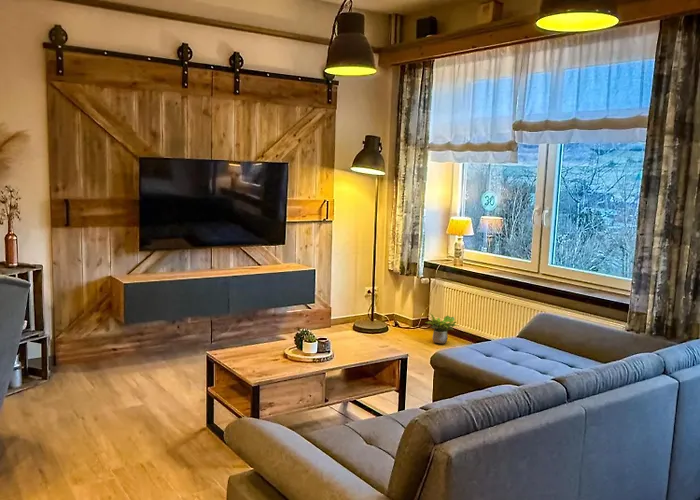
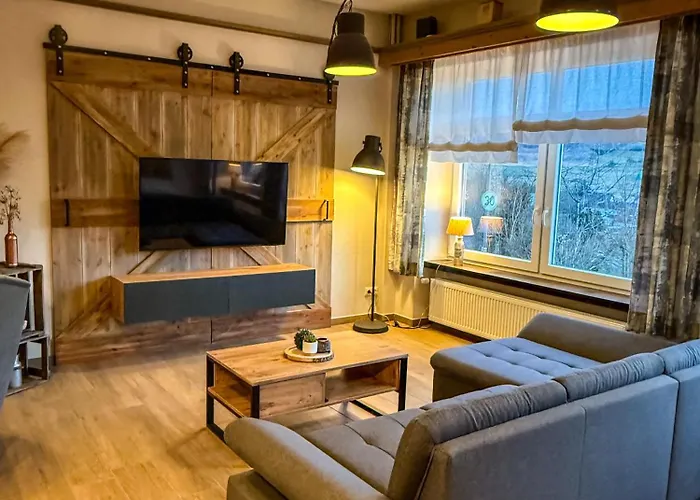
- potted plant [424,312,460,345]
